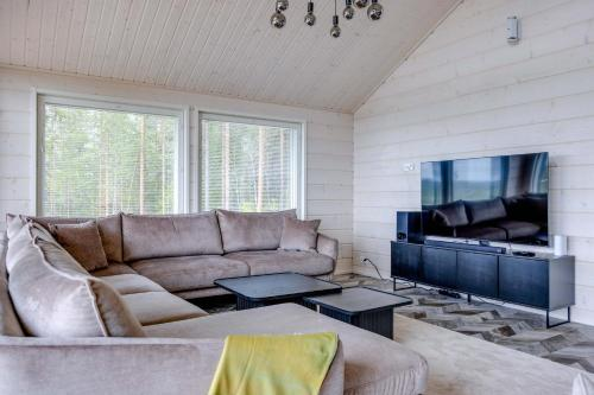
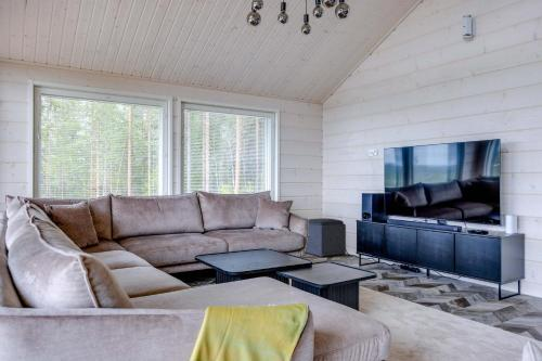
+ ottoman [304,217,347,258]
